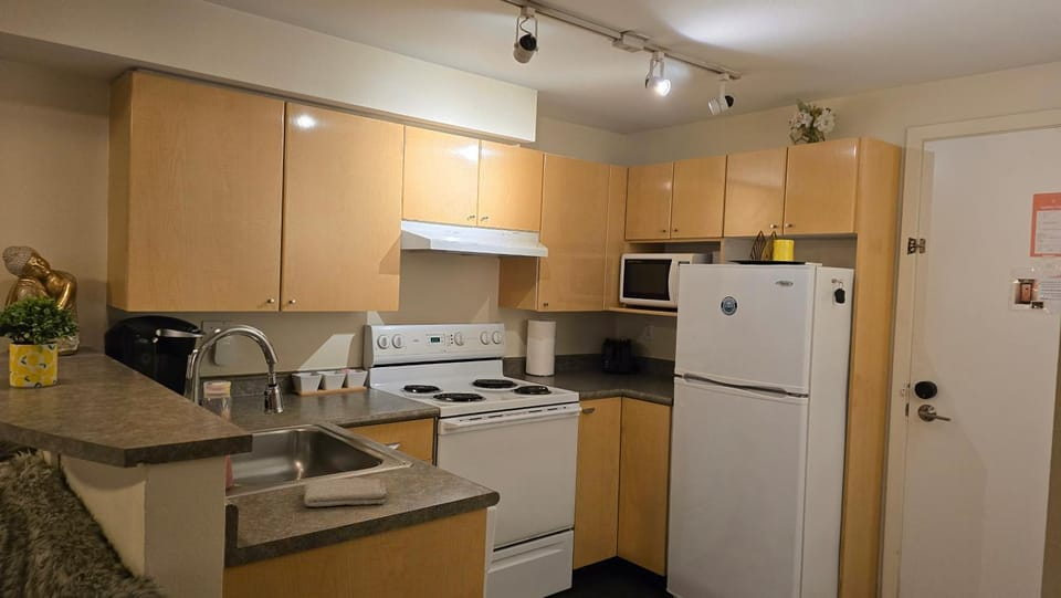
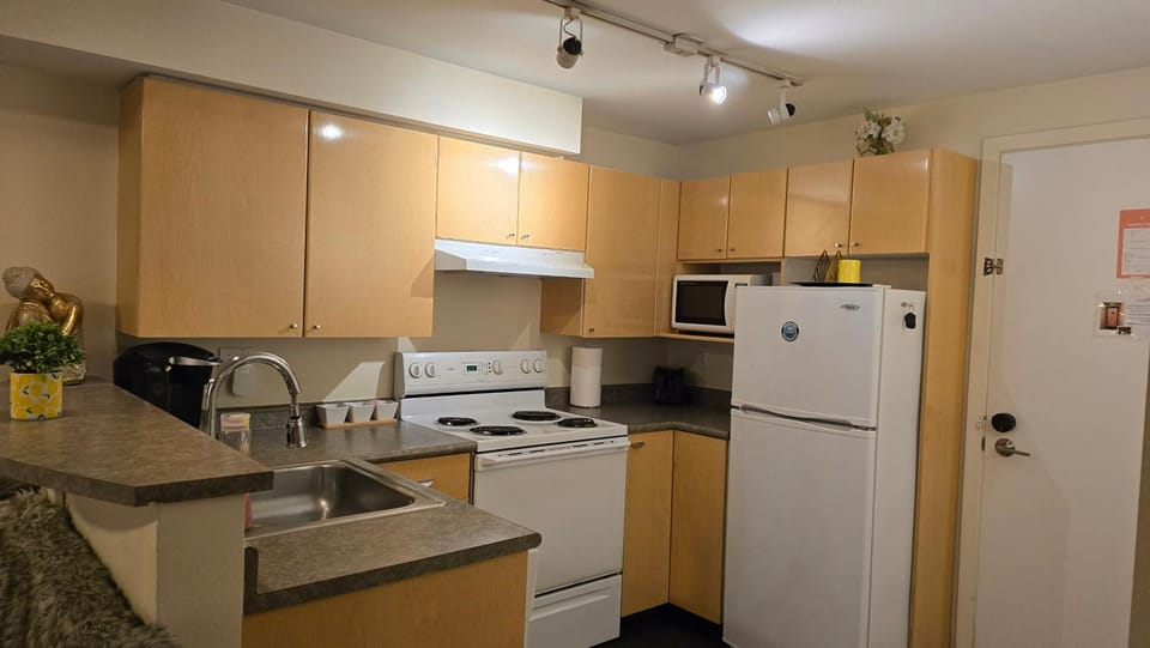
- washcloth [303,476,389,507]
